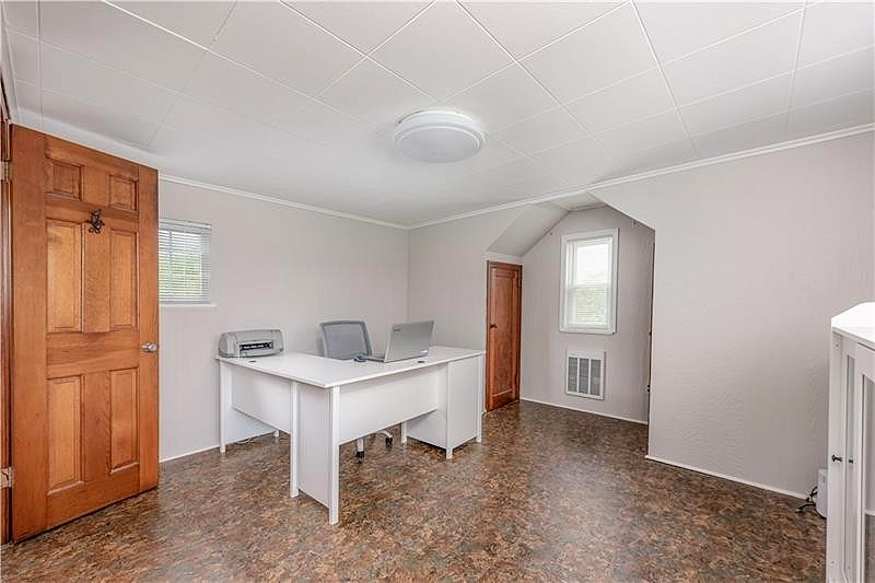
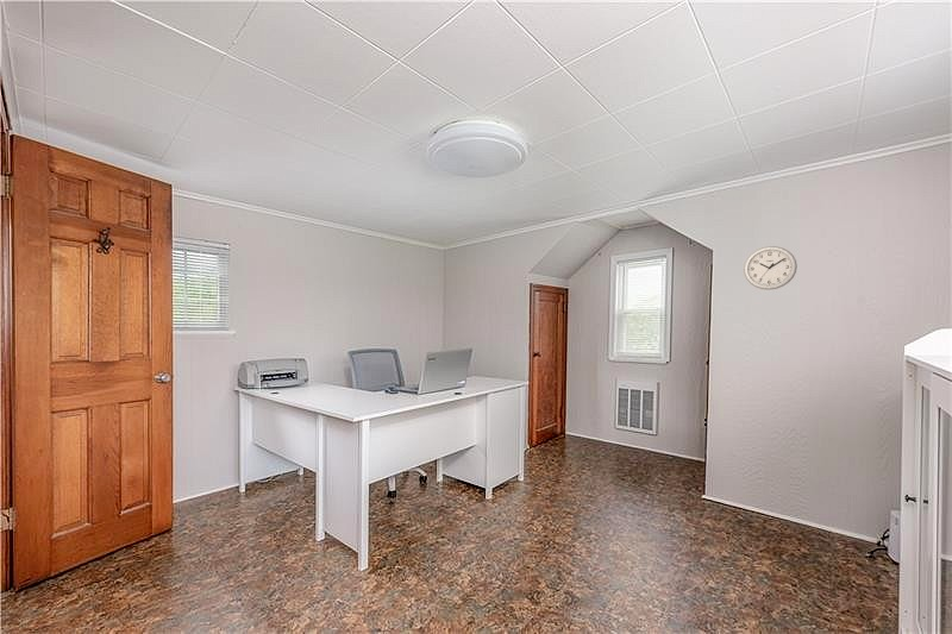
+ wall clock [743,245,798,290]
